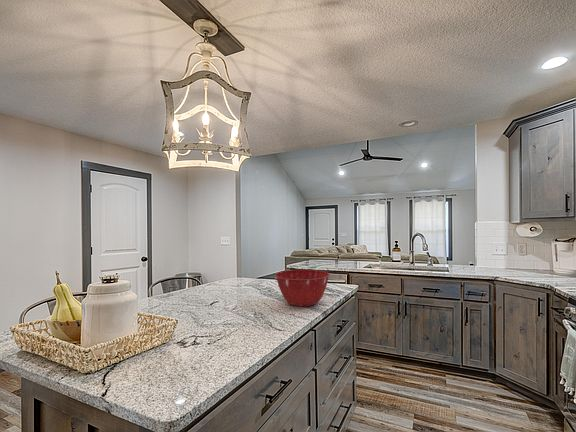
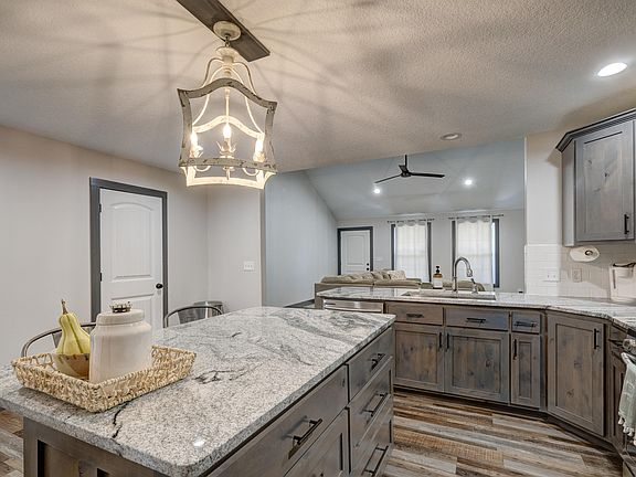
- mixing bowl [274,269,331,308]
